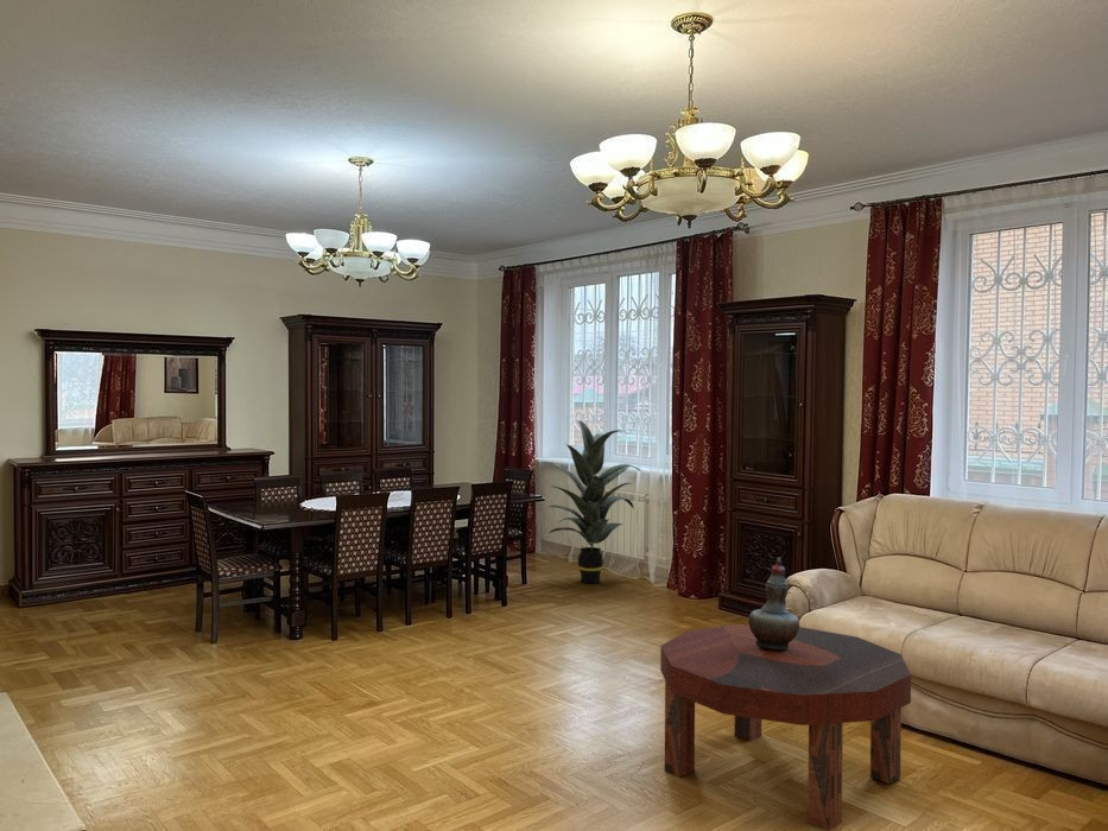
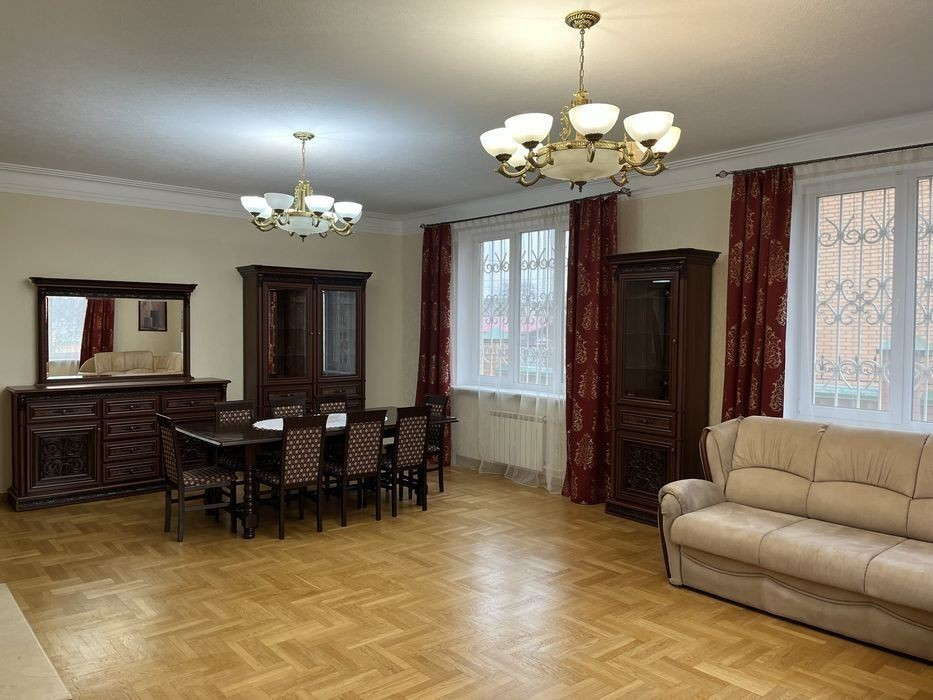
- decorative vase [747,556,800,651]
- indoor plant [537,419,642,585]
- coffee table [659,623,912,831]
